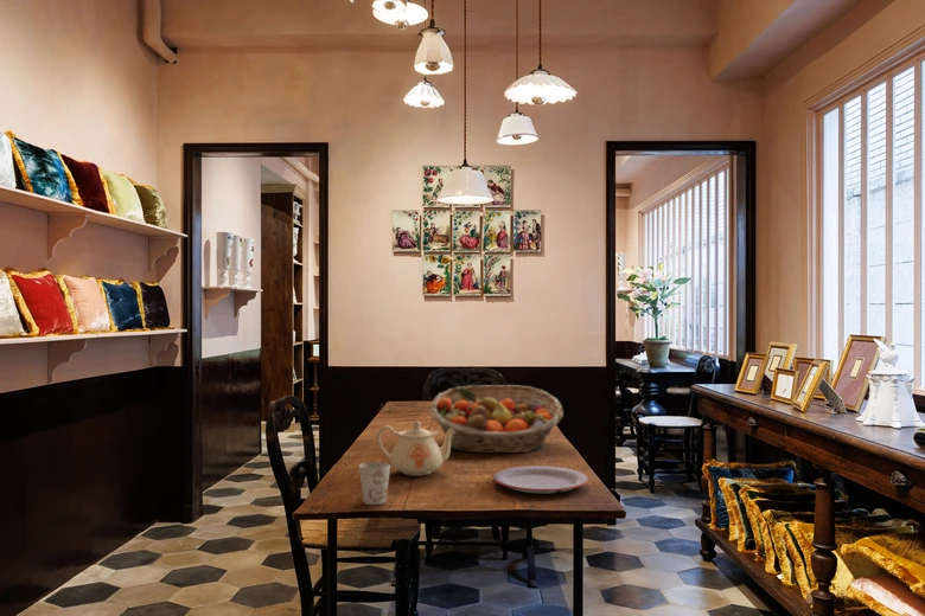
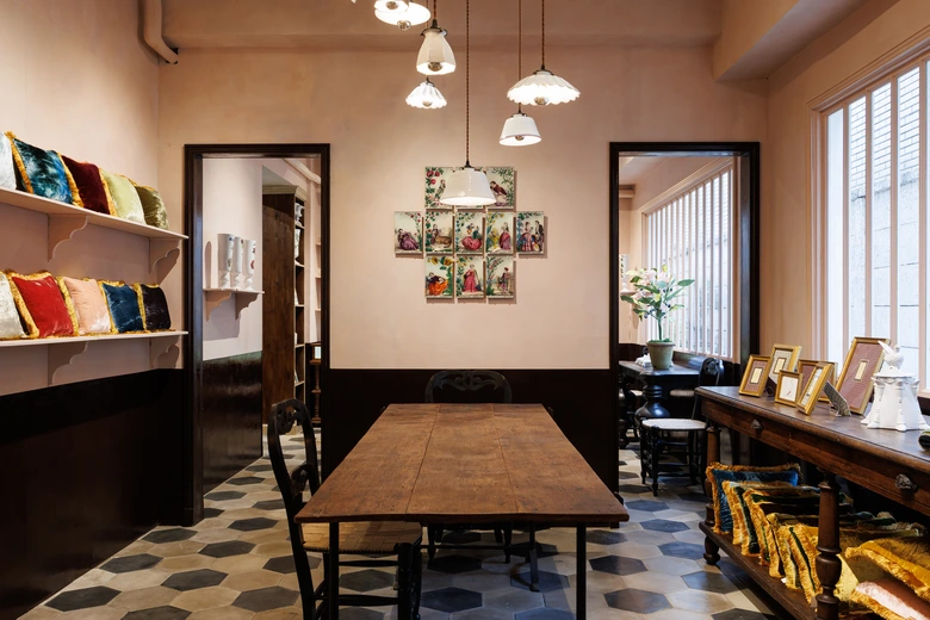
- mug [358,461,391,506]
- fruit basket [429,384,564,455]
- teapot [376,419,455,477]
- plate [492,464,589,494]
